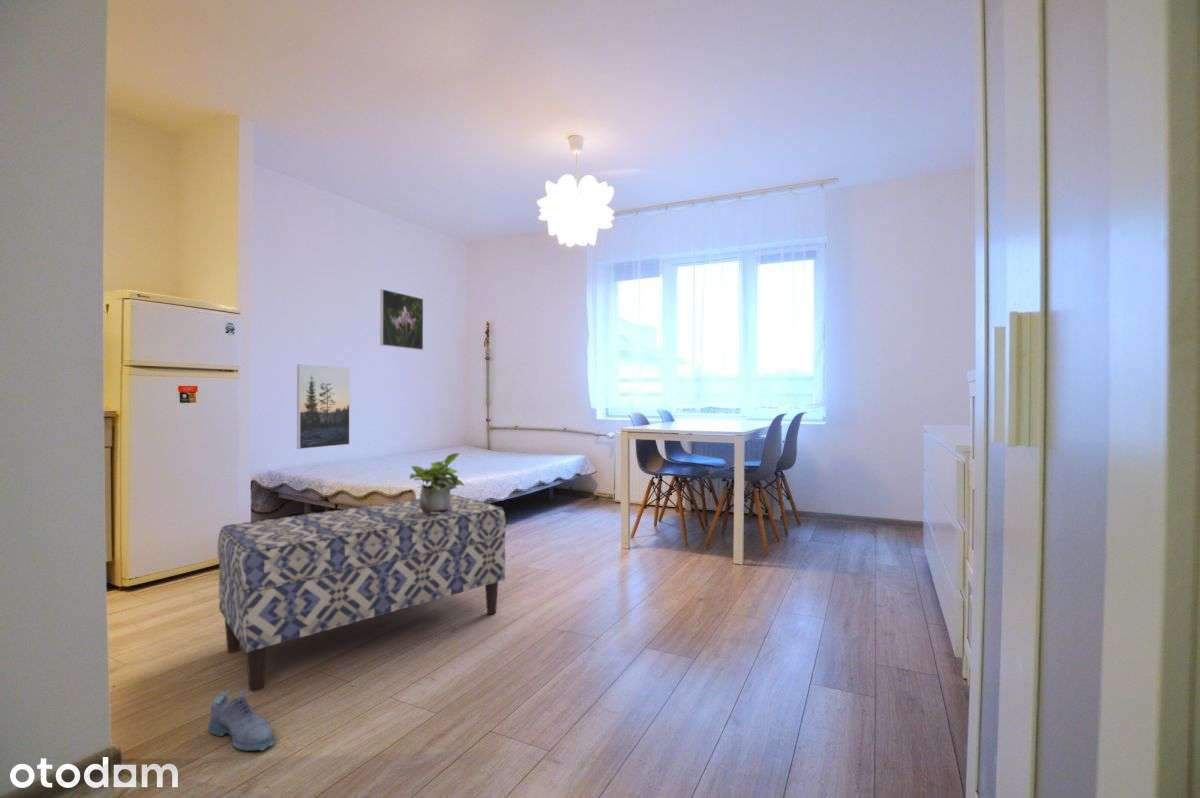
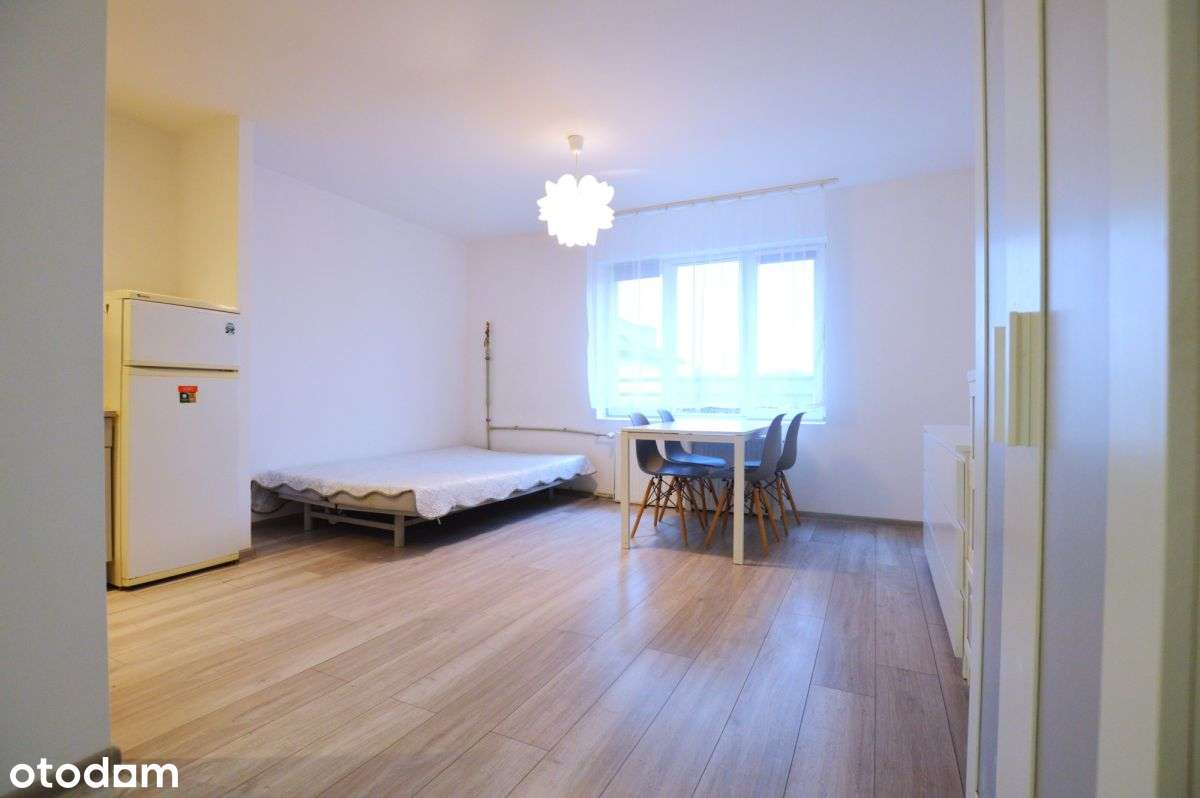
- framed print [296,363,351,450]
- potted plant [409,452,466,513]
- bench [217,494,507,693]
- shoe [208,689,276,752]
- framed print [379,288,424,351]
